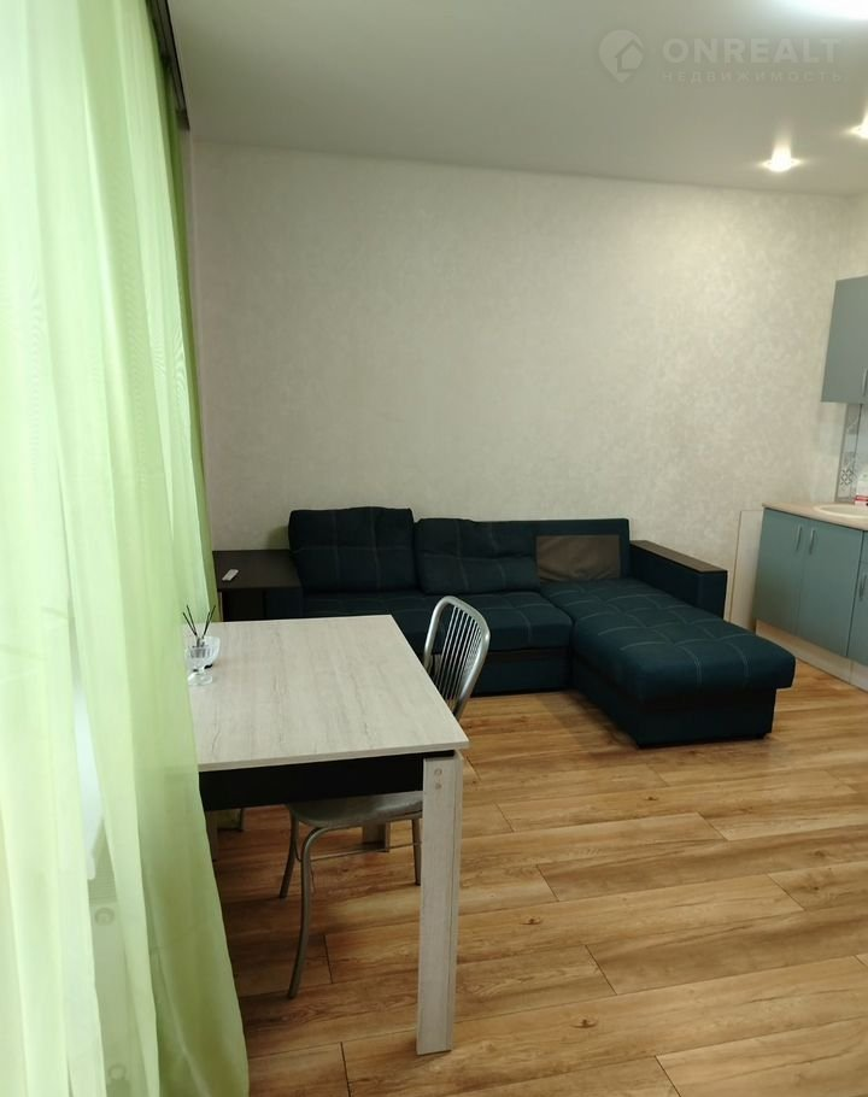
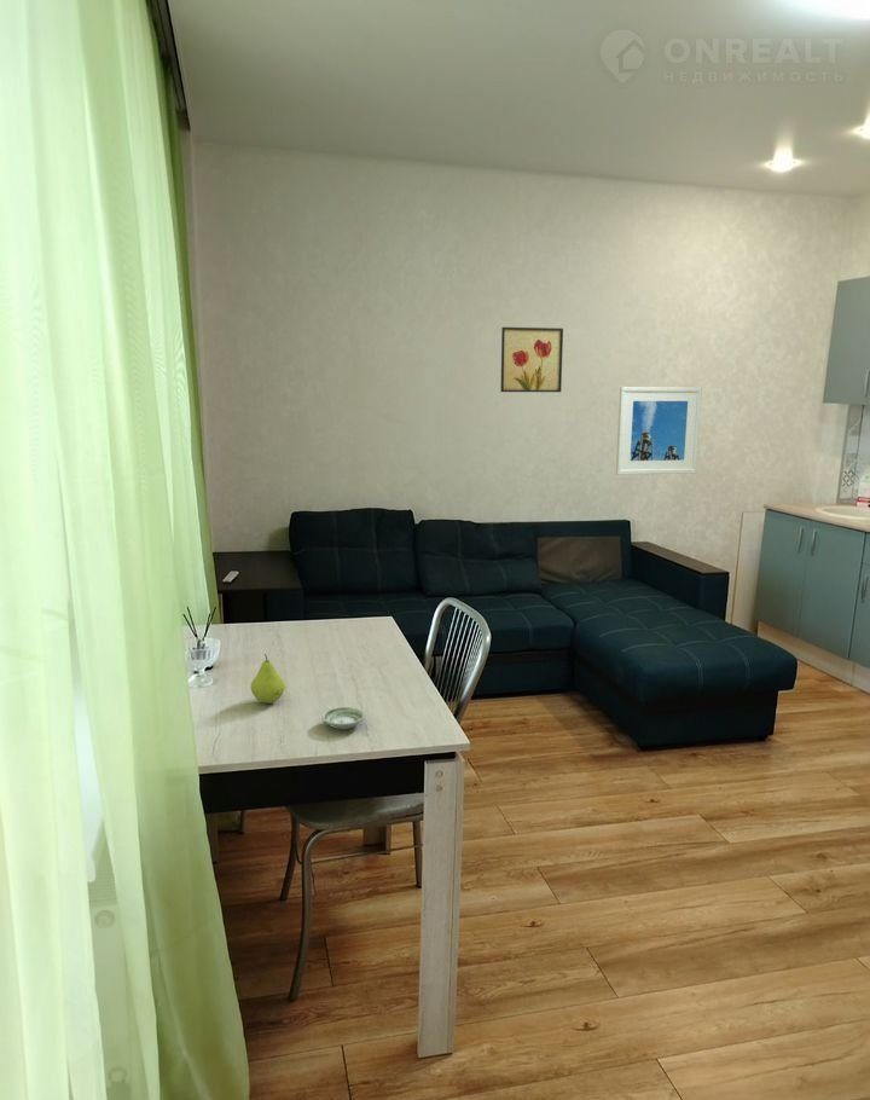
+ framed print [615,386,703,476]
+ fruit [250,653,286,705]
+ wall art [499,326,564,393]
+ saucer [320,706,366,730]
